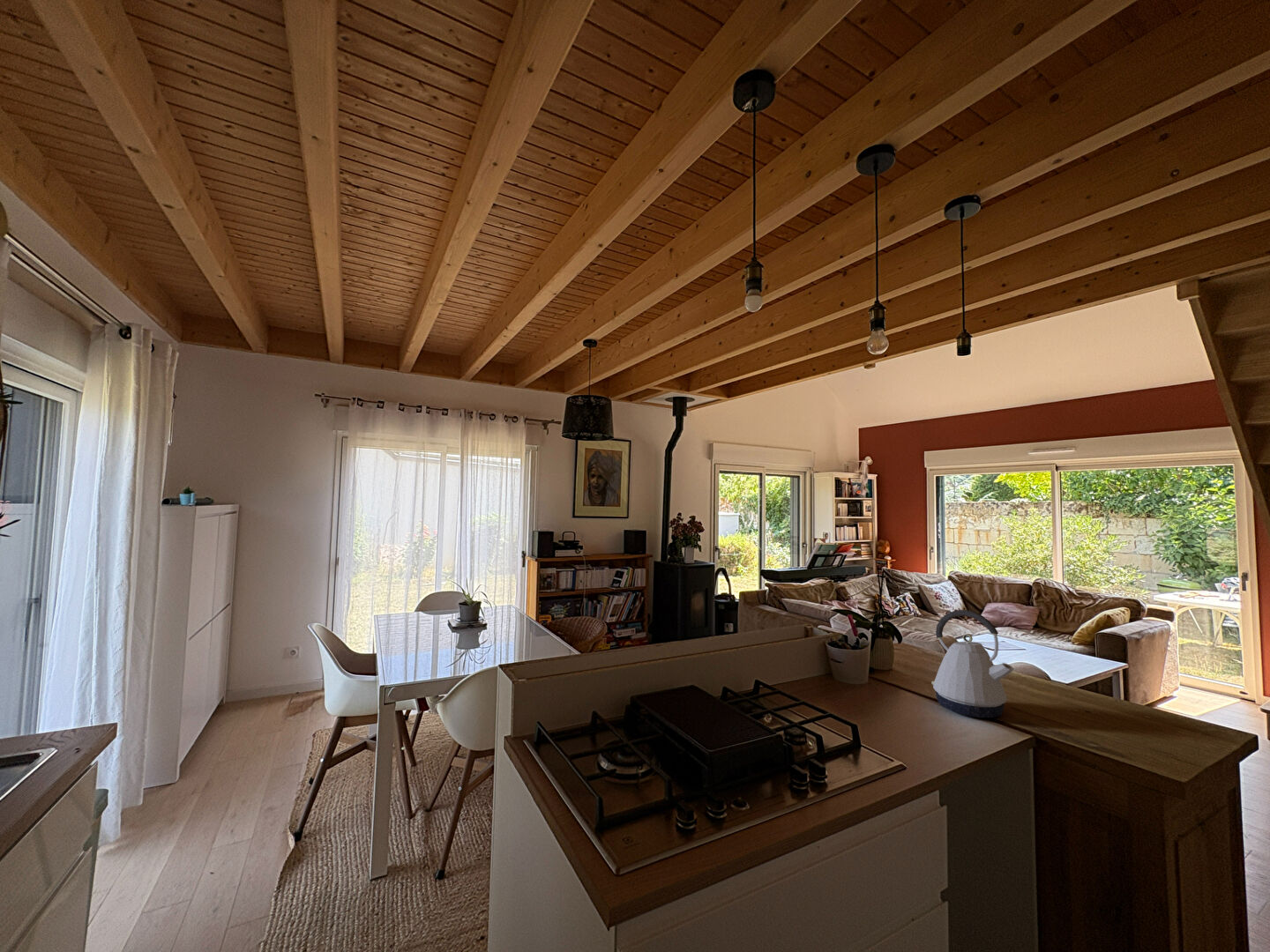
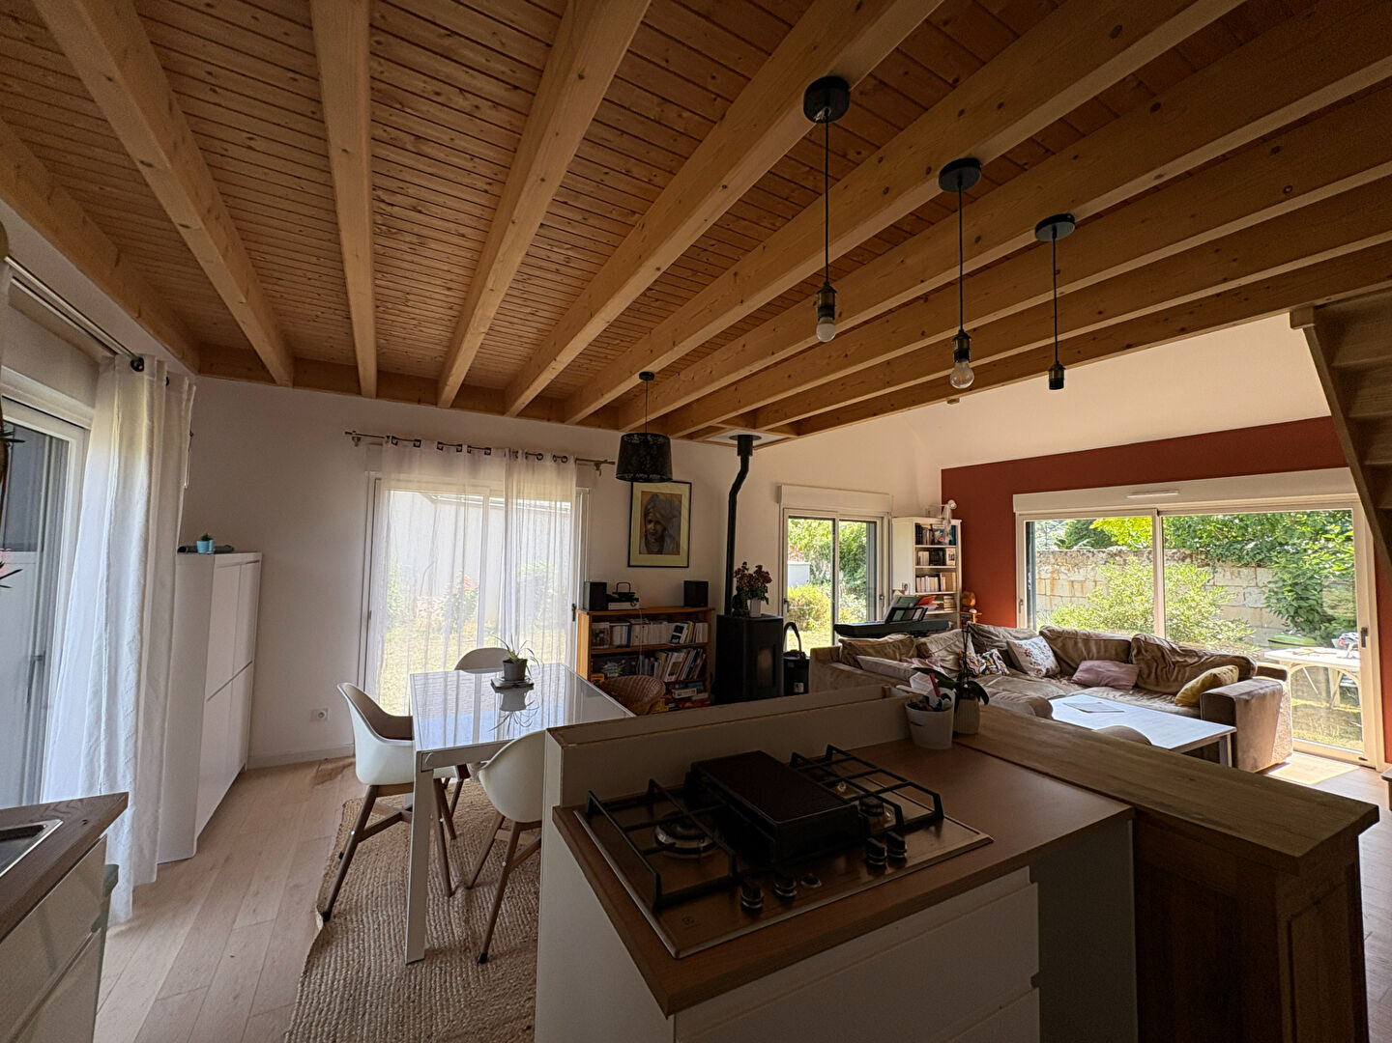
- kettle [930,609,1014,718]
